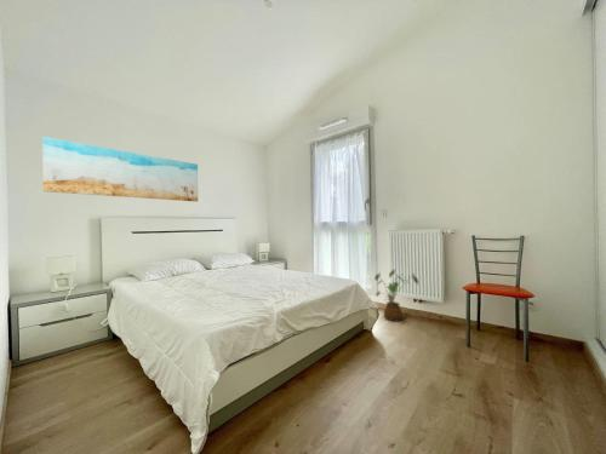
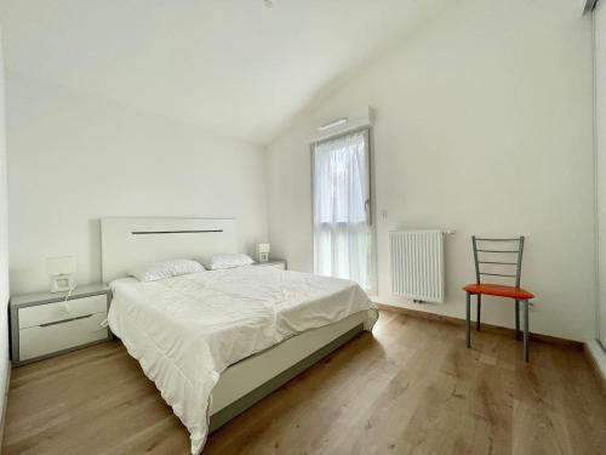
- wall art [41,136,199,202]
- house plant [373,268,419,322]
